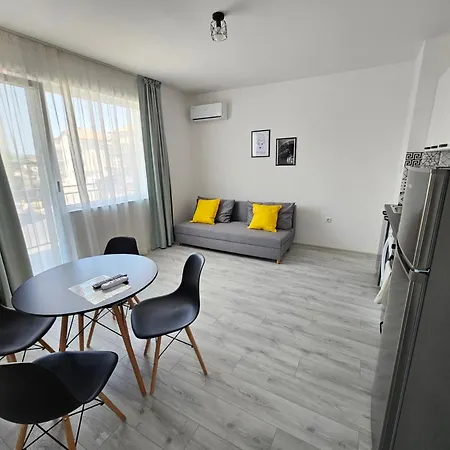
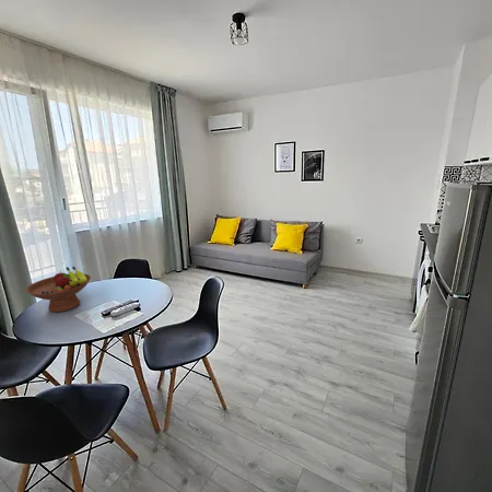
+ fruit bowl [24,266,92,314]
